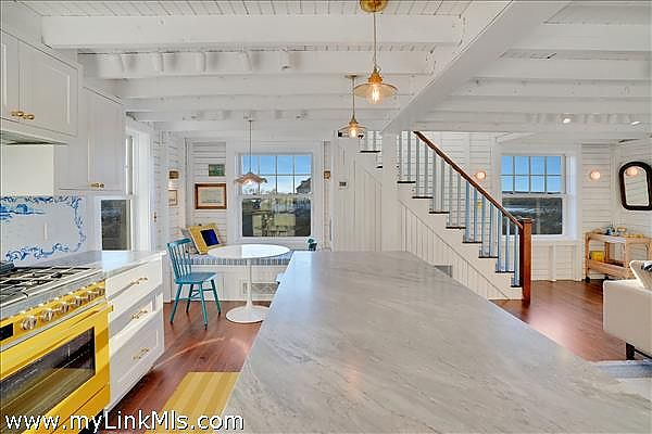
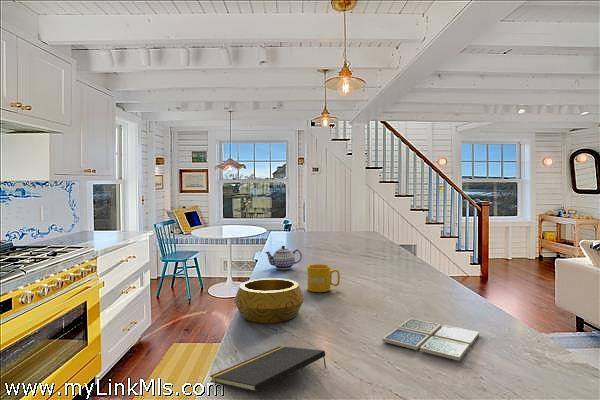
+ teapot [264,245,303,270]
+ drink coaster [381,317,480,362]
+ decorative bowl [233,277,305,324]
+ notepad [209,345,327,393]
+ mug [306,263,341,293]
